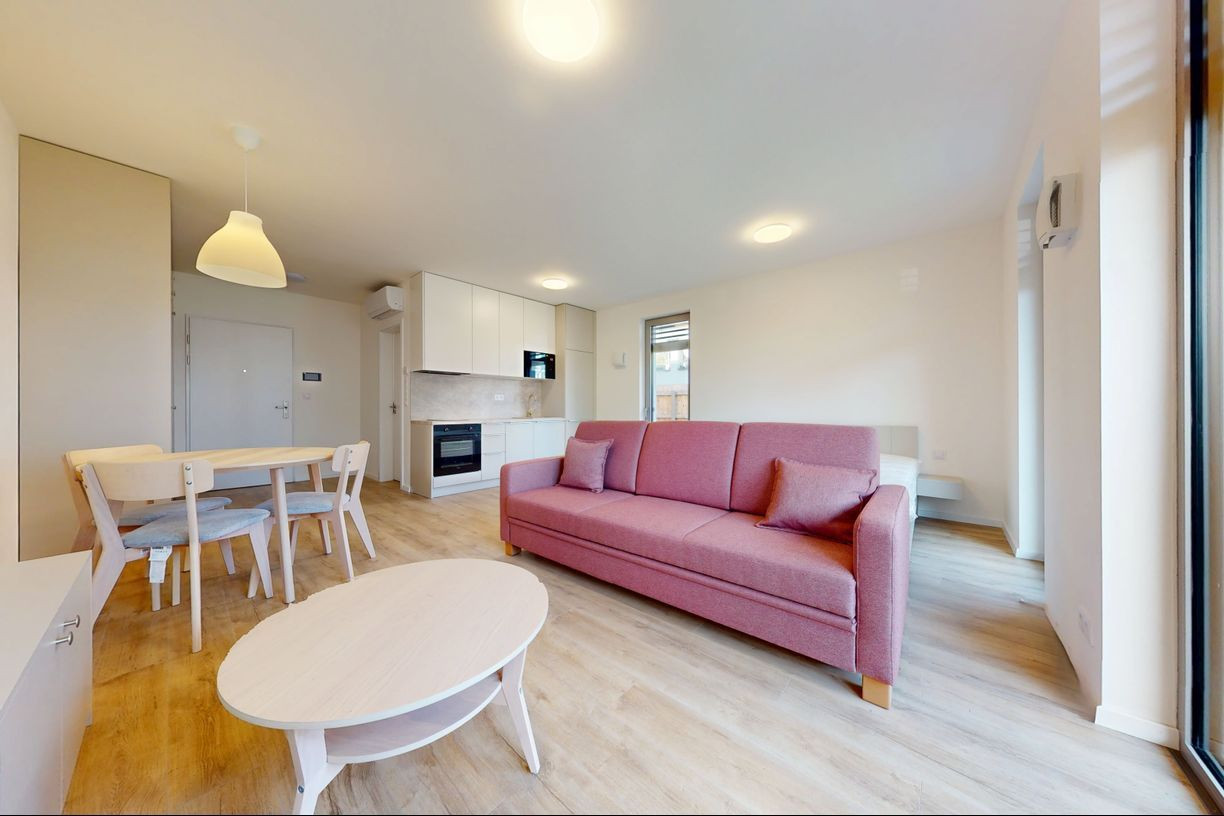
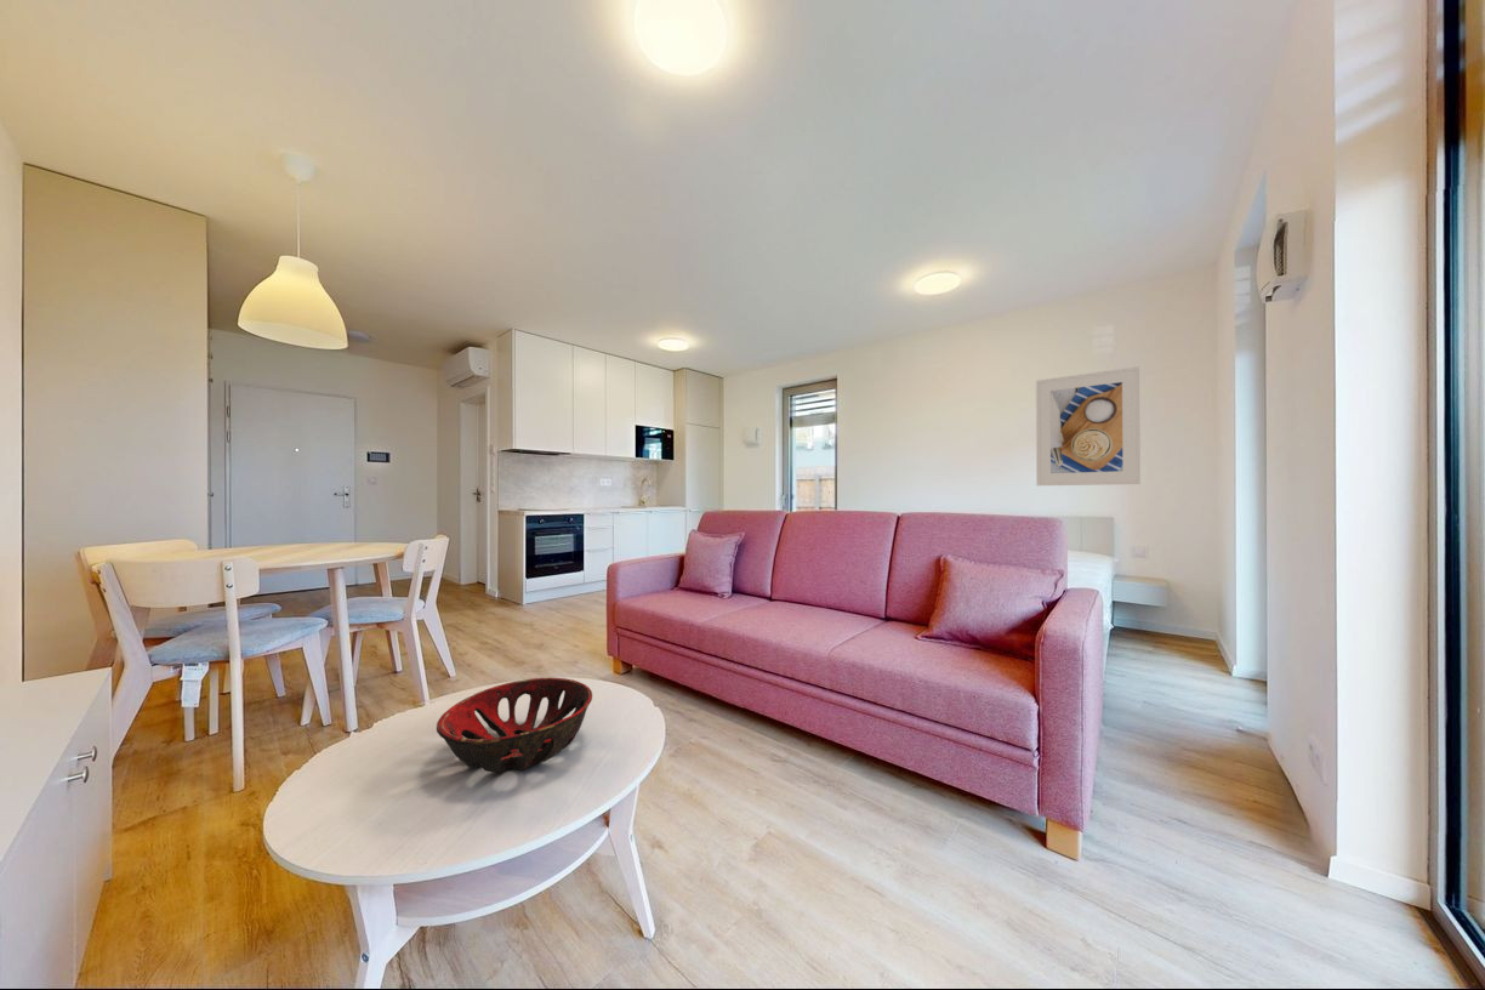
+ decorative bowl [436,677,593,773]
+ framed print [1035,365,1142,487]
